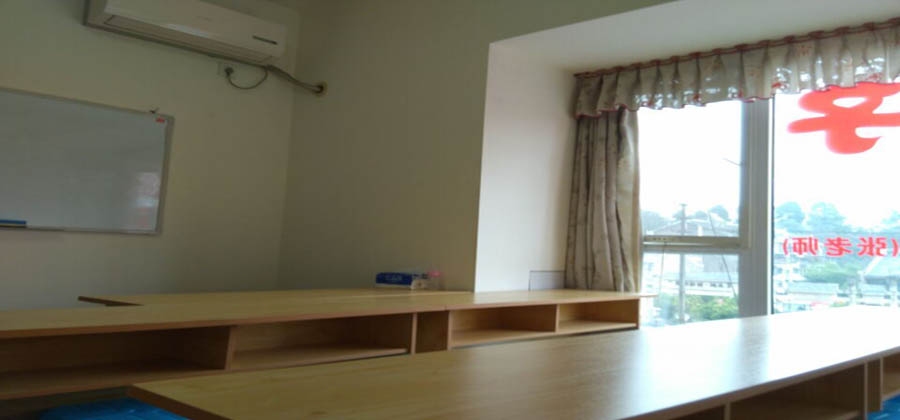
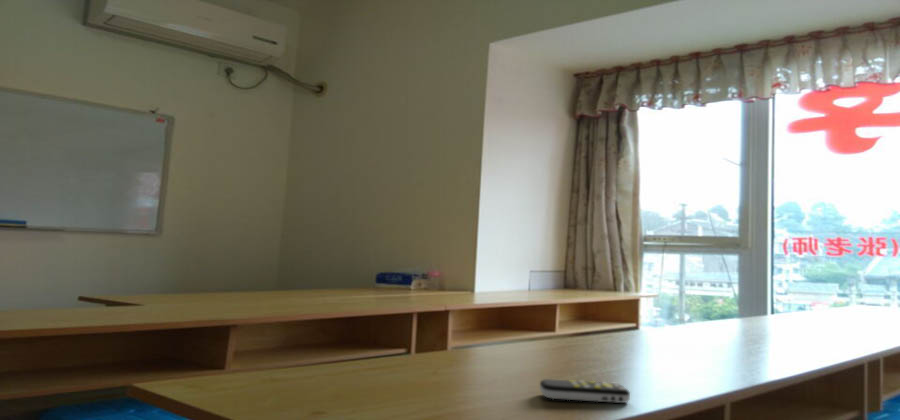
+ remote control [539,378,631,404]
